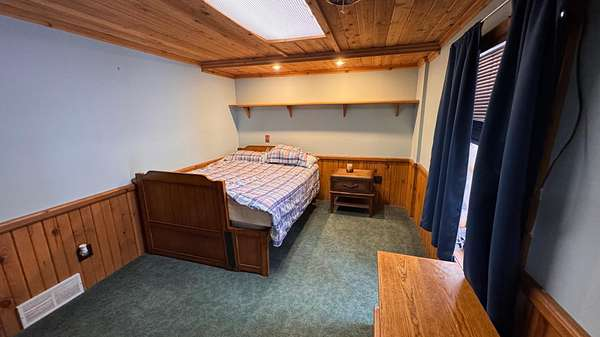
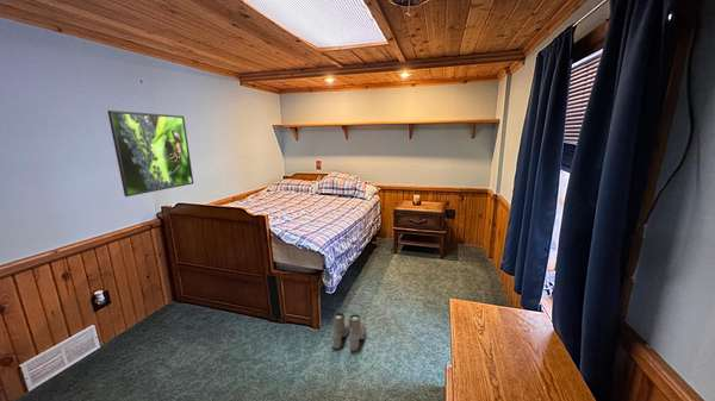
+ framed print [106,109,194,198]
+ boots [331,312,367,352]
